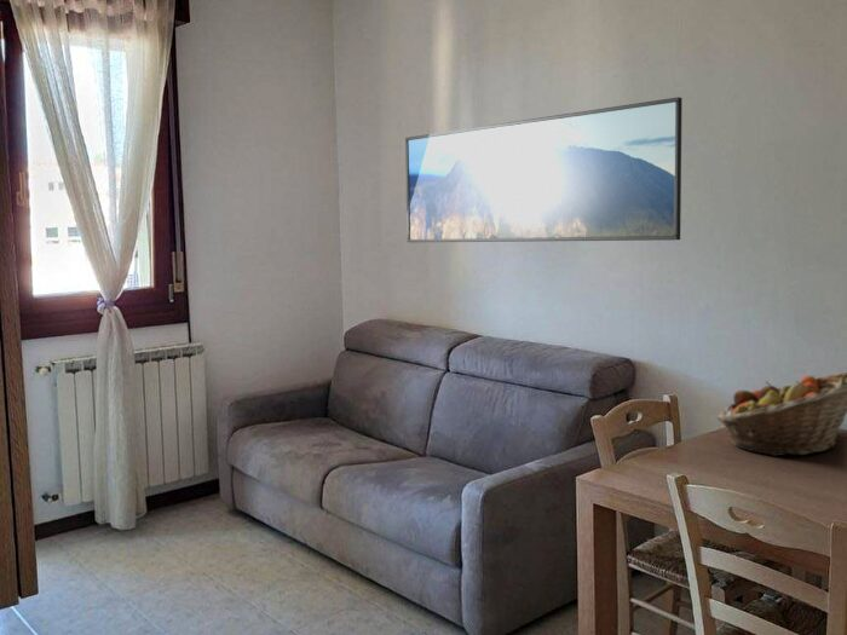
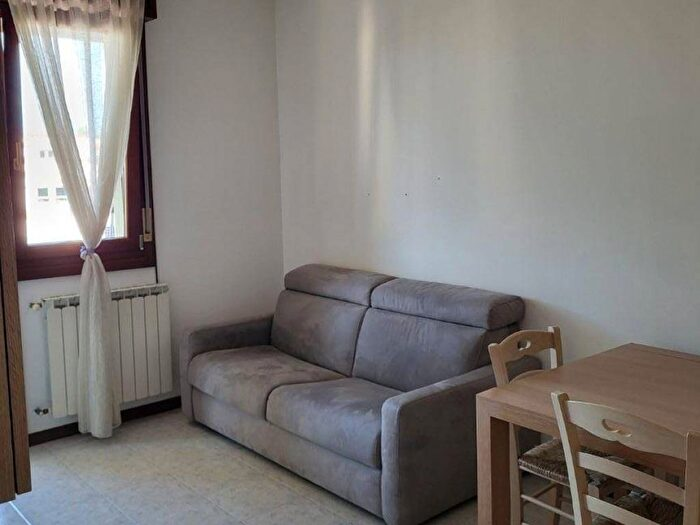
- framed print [404,96,684,243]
- fruit basket [716,371,847,457]
